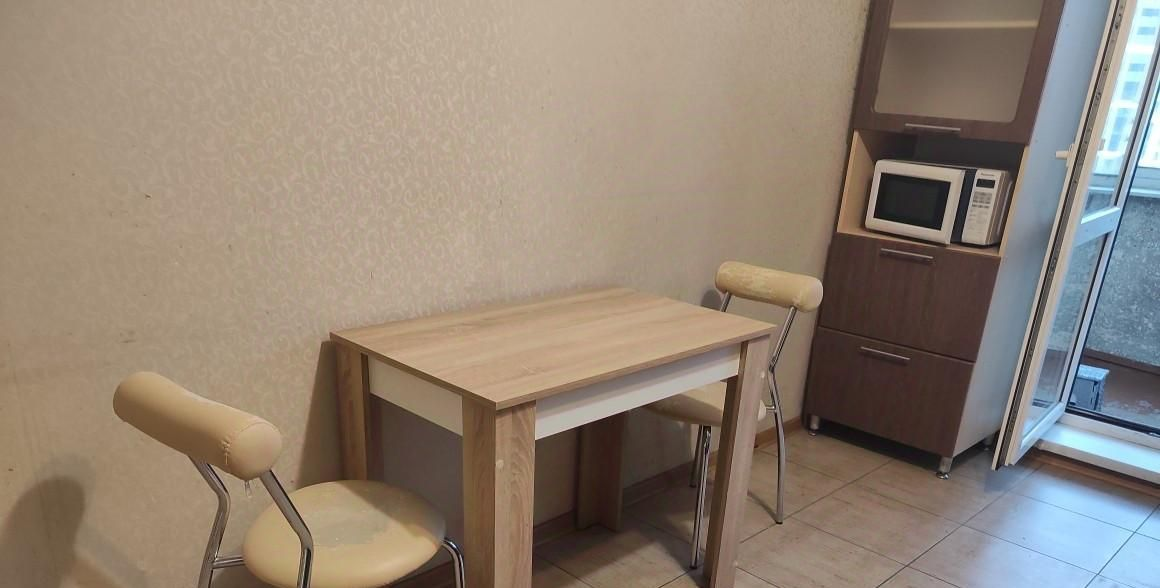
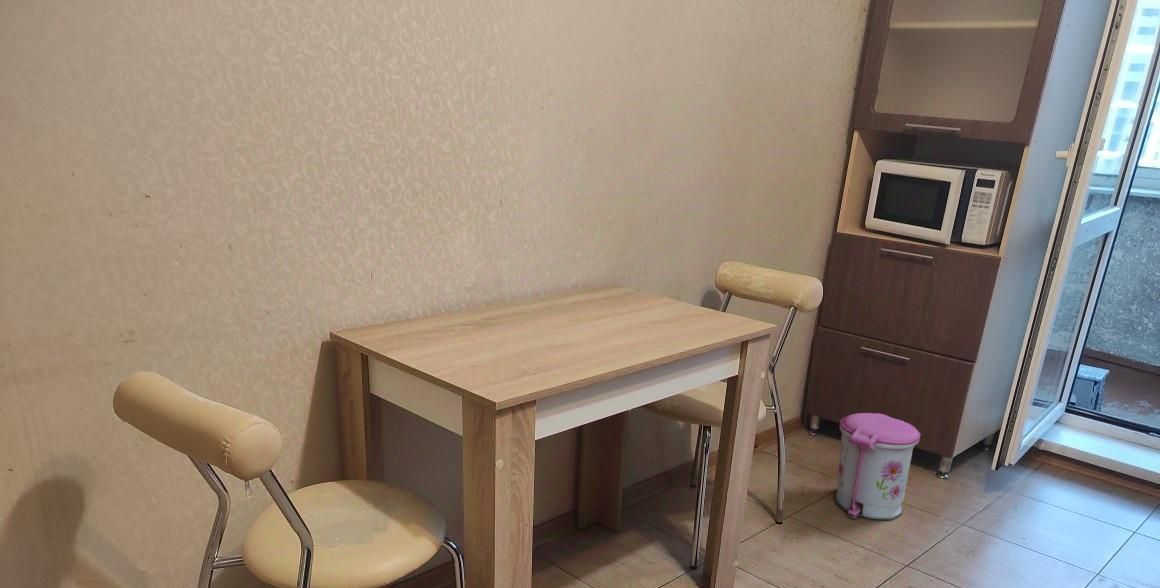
+ trash can [834,412,921,520]
